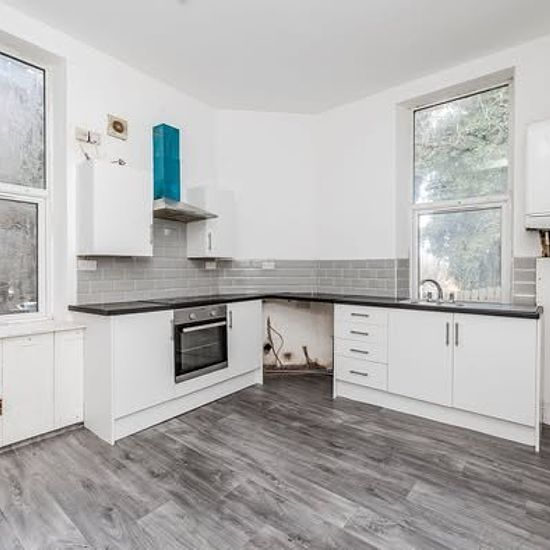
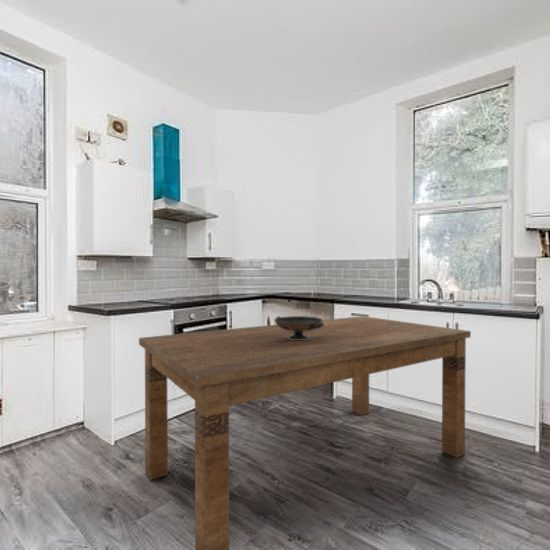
+ decorative bowl [273,315,324,340]
+ dining table [138,315,472,550]
